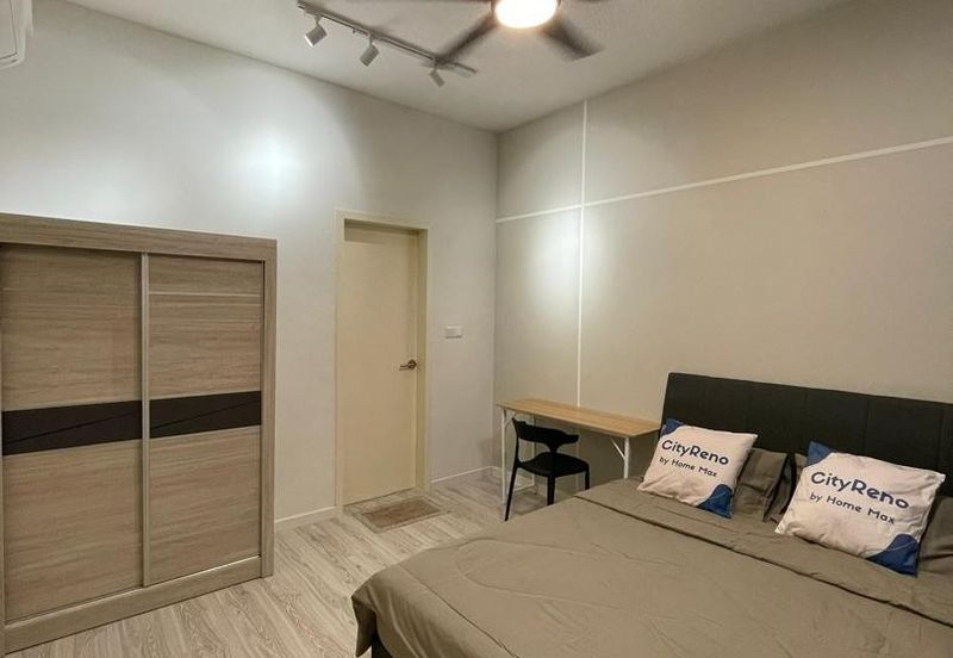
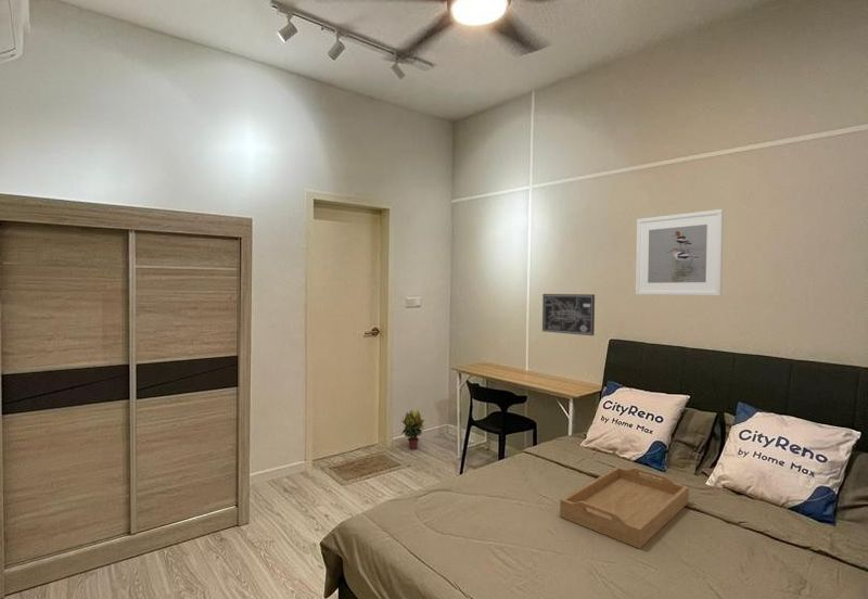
+ potted plant [400,409,425,450]
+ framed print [635,208,725,297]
+ serving tray [559,466,690,550]
+ wall art [541,293,596,336]
